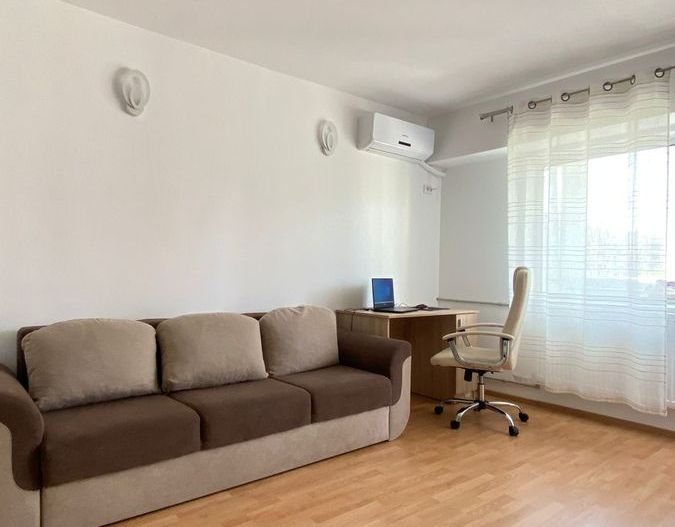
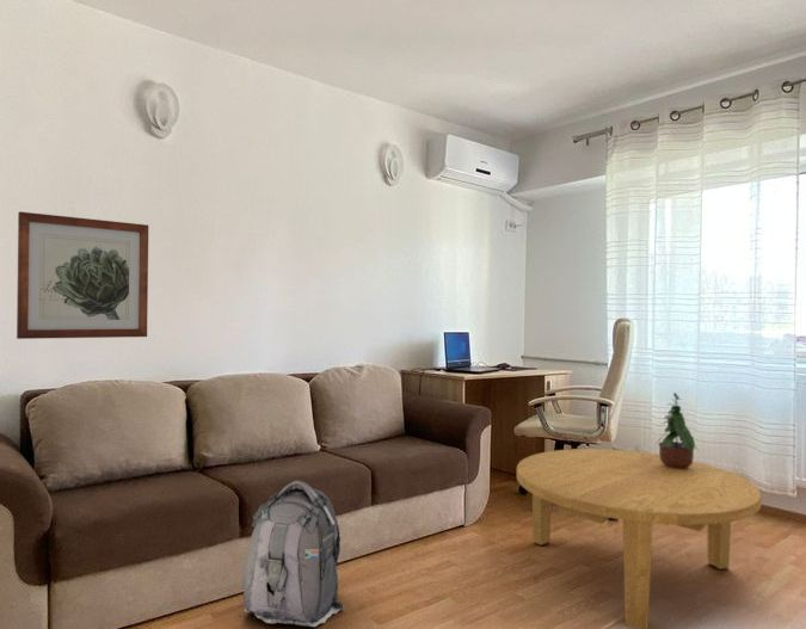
+ coffee table [516,448,763,629]
+ wall art [16,210,149,340]
+ potted plant [656,391,699,469]
+ backpack [242,480,345,628]
